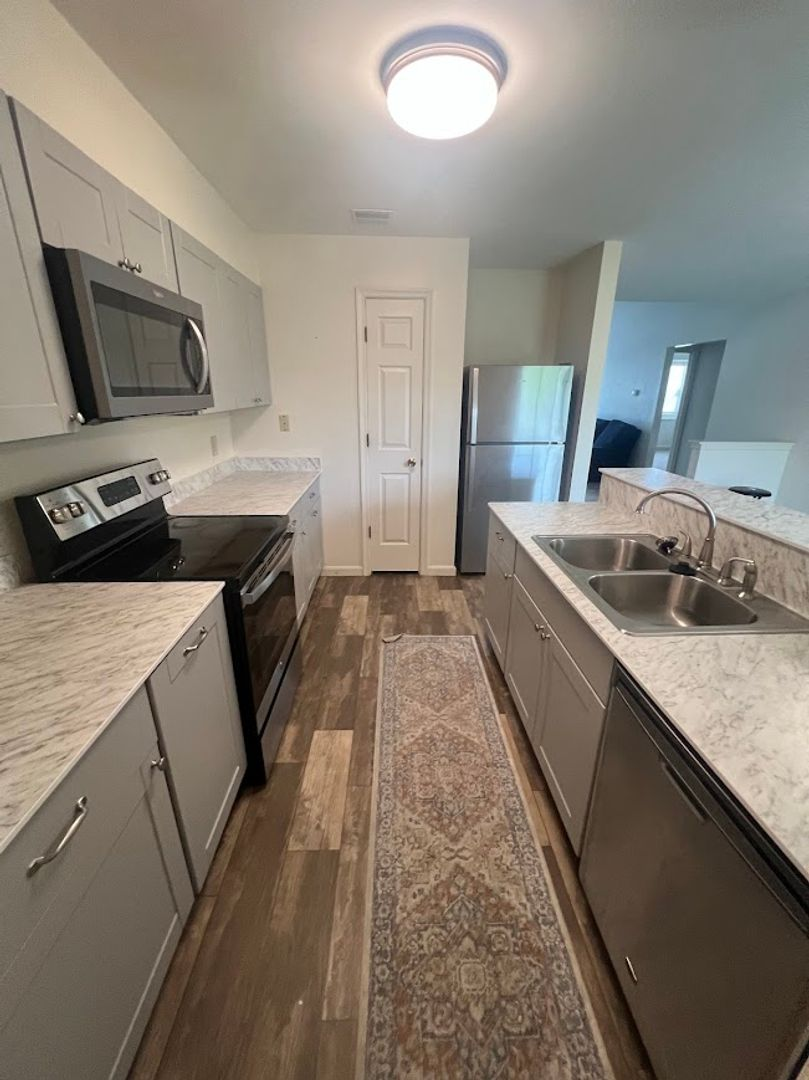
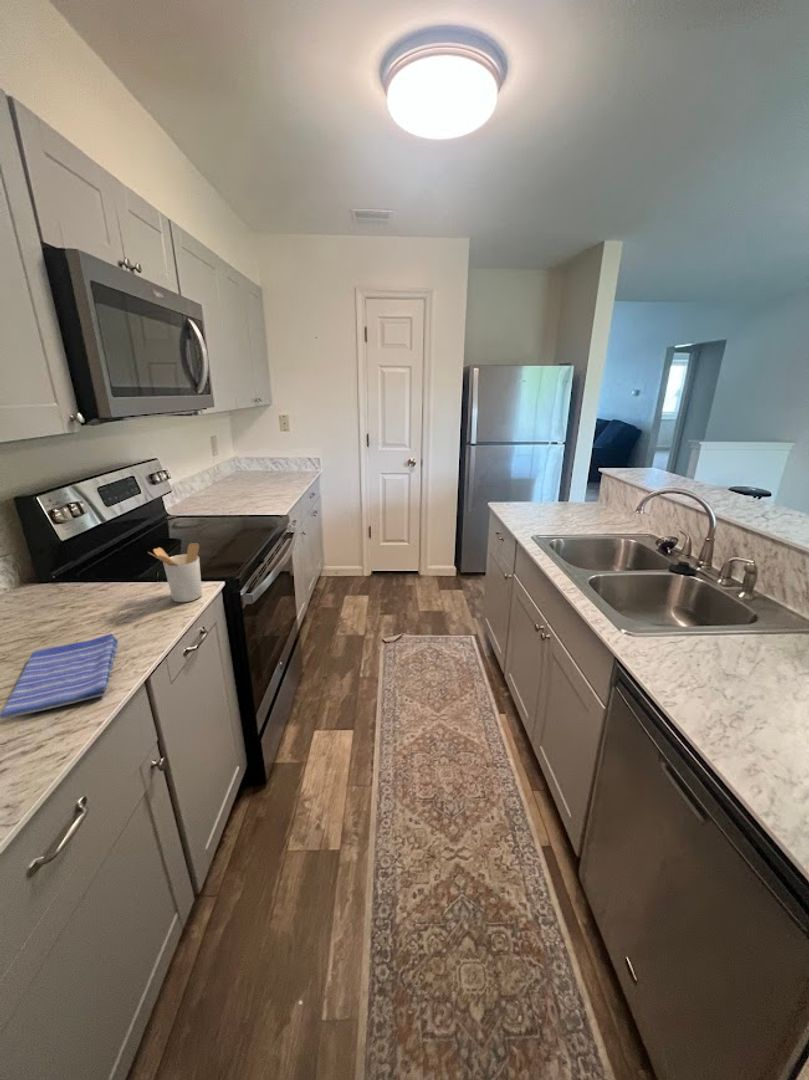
+ dish towel [0,633,119,719]
+ utensil holder [147,542,203,603]
